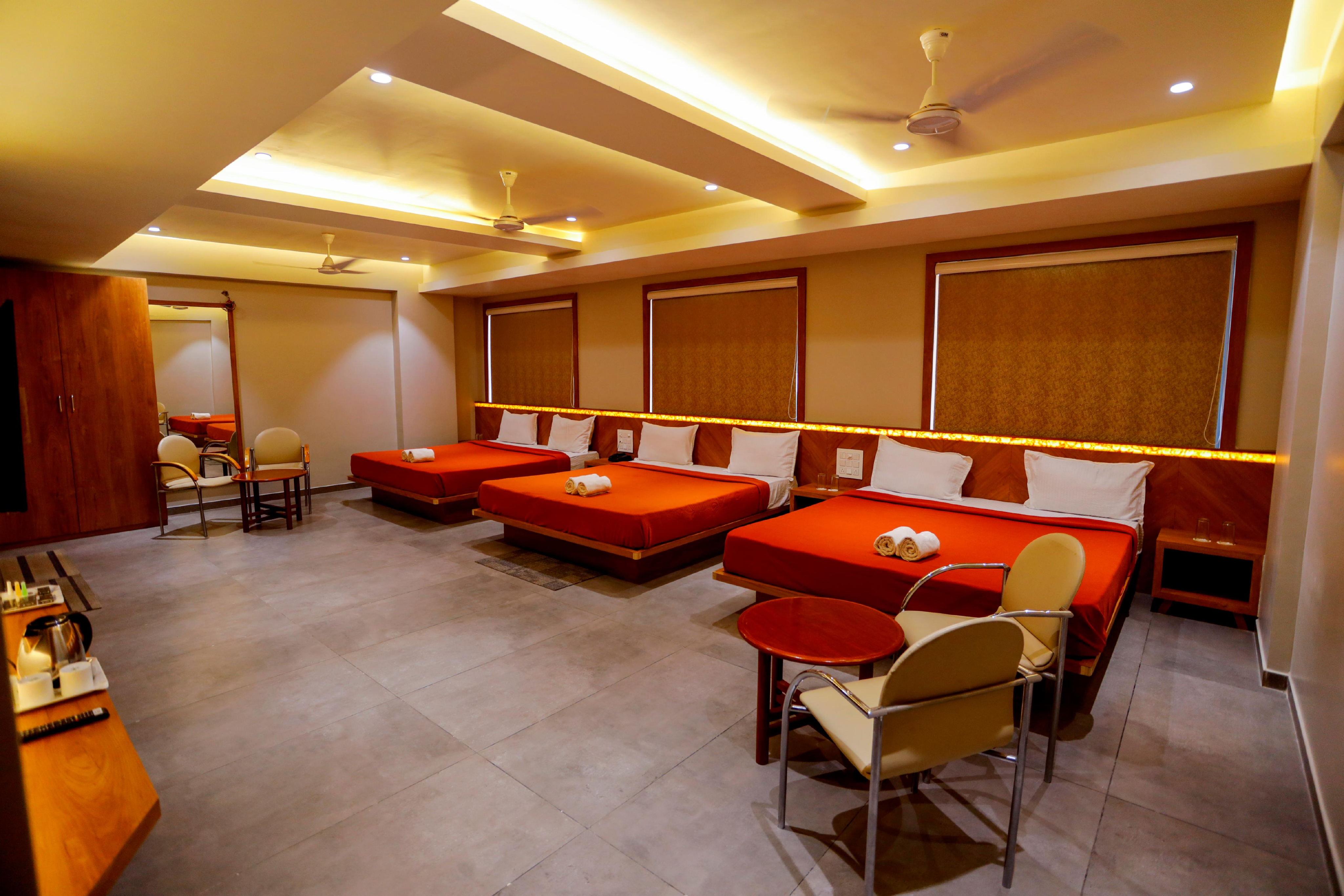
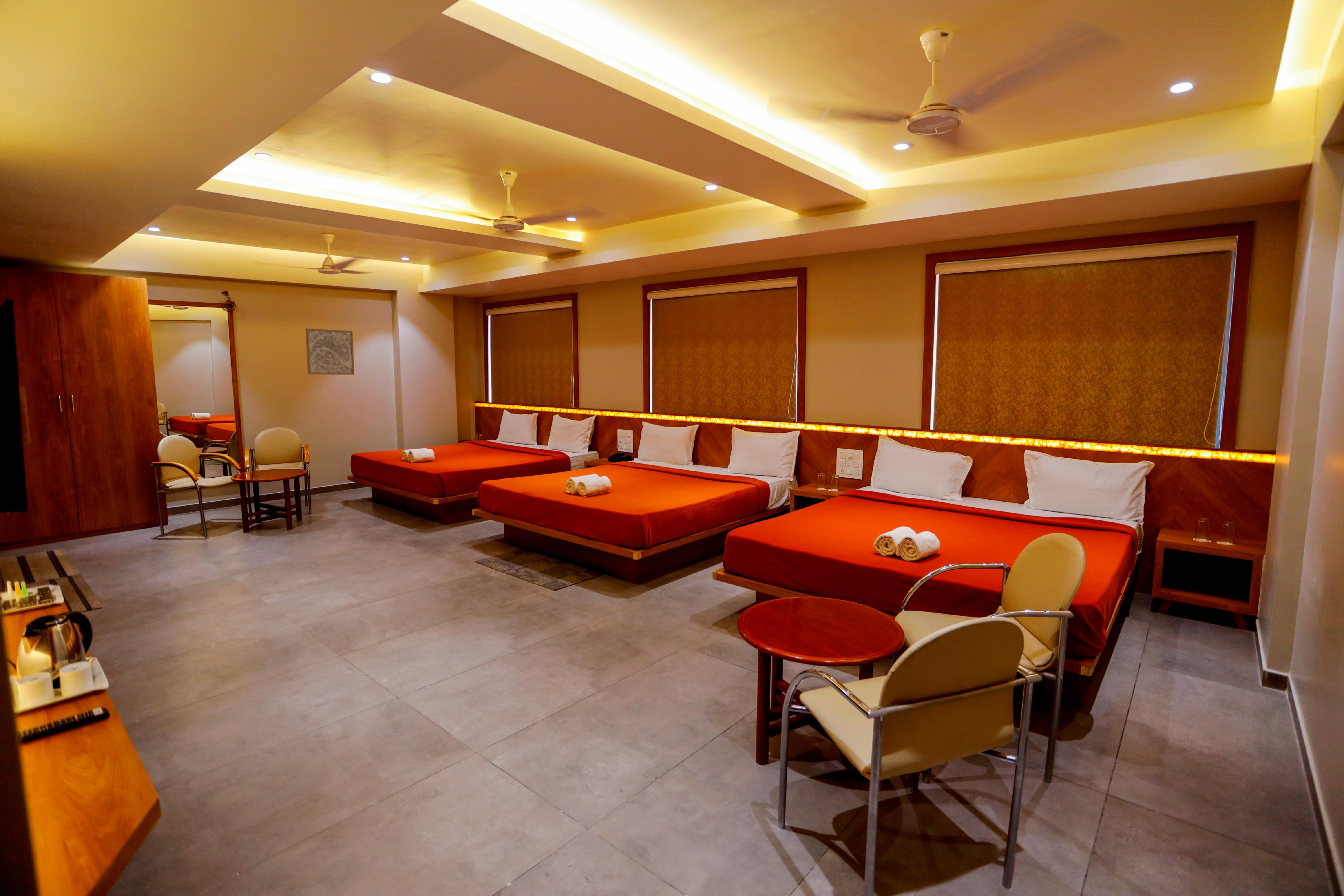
+ wall art [305,328,355,375]
